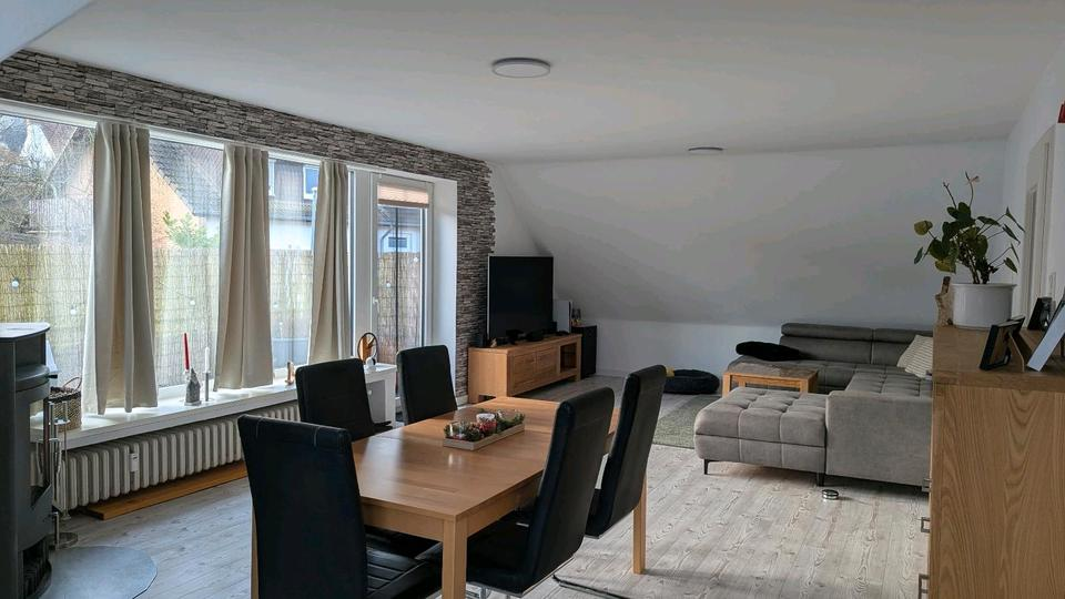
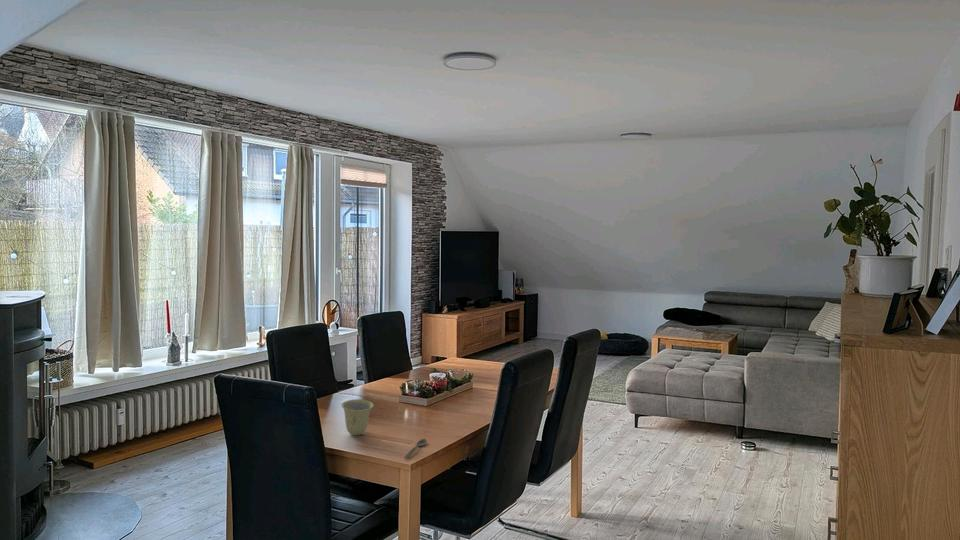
+ spoon [404,438,428,459]
+ cup [340,398,375,436]
